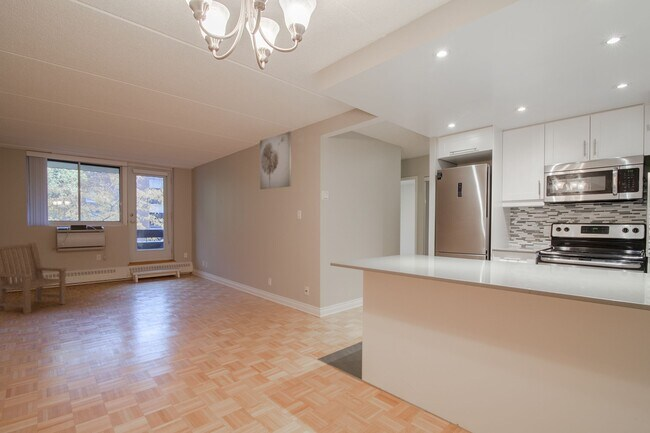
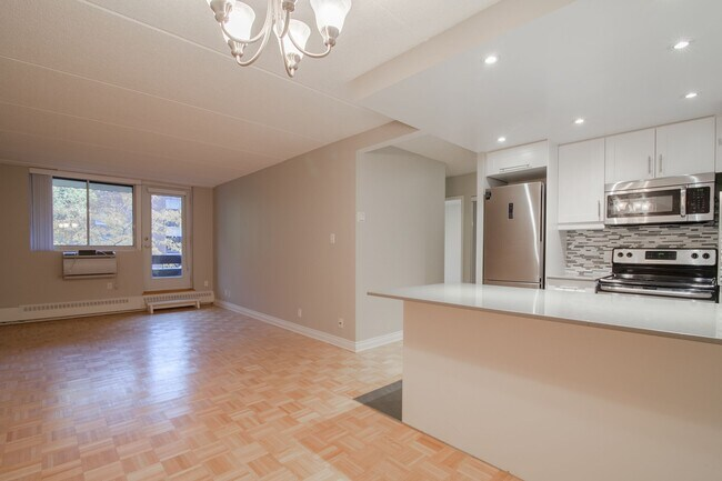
- armchair [0,242,68,315]
- wall art [259,131,292,190]
